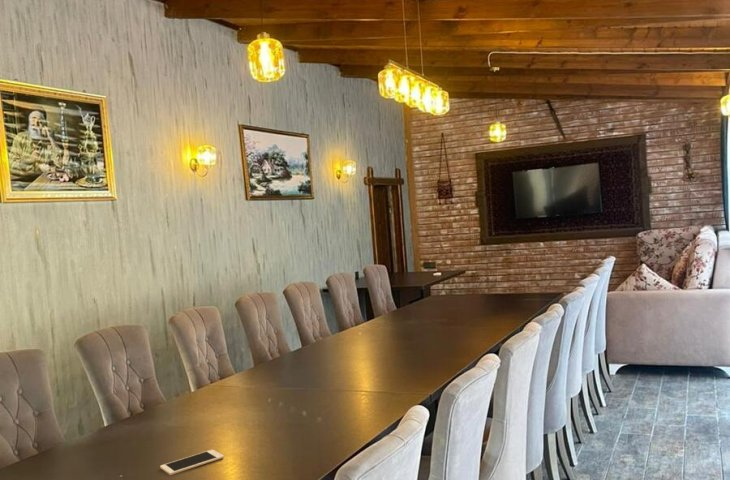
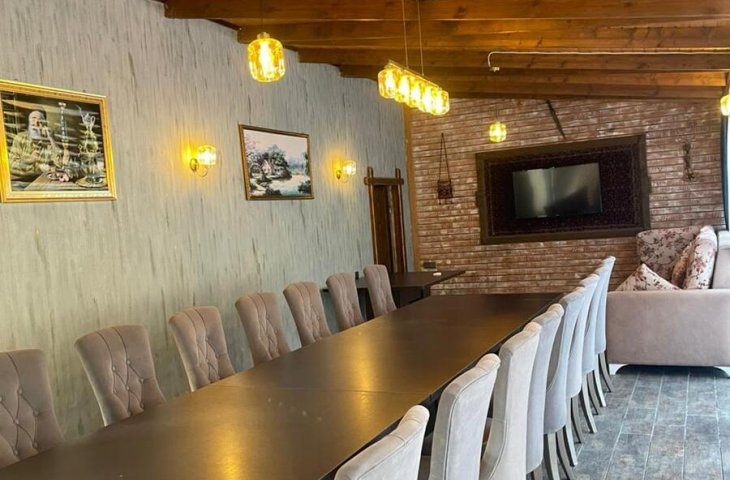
- cell phone [159,449,225,476]
